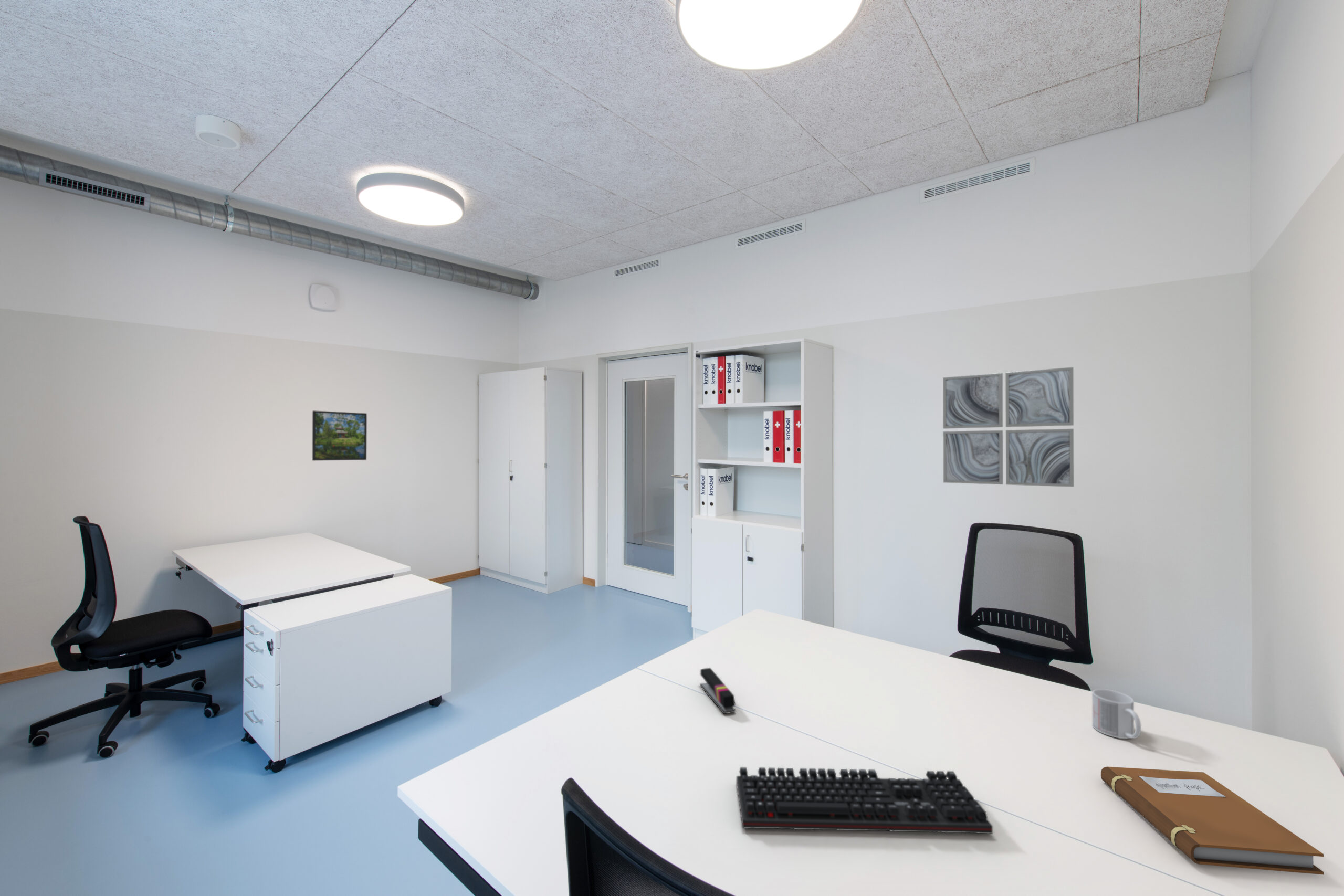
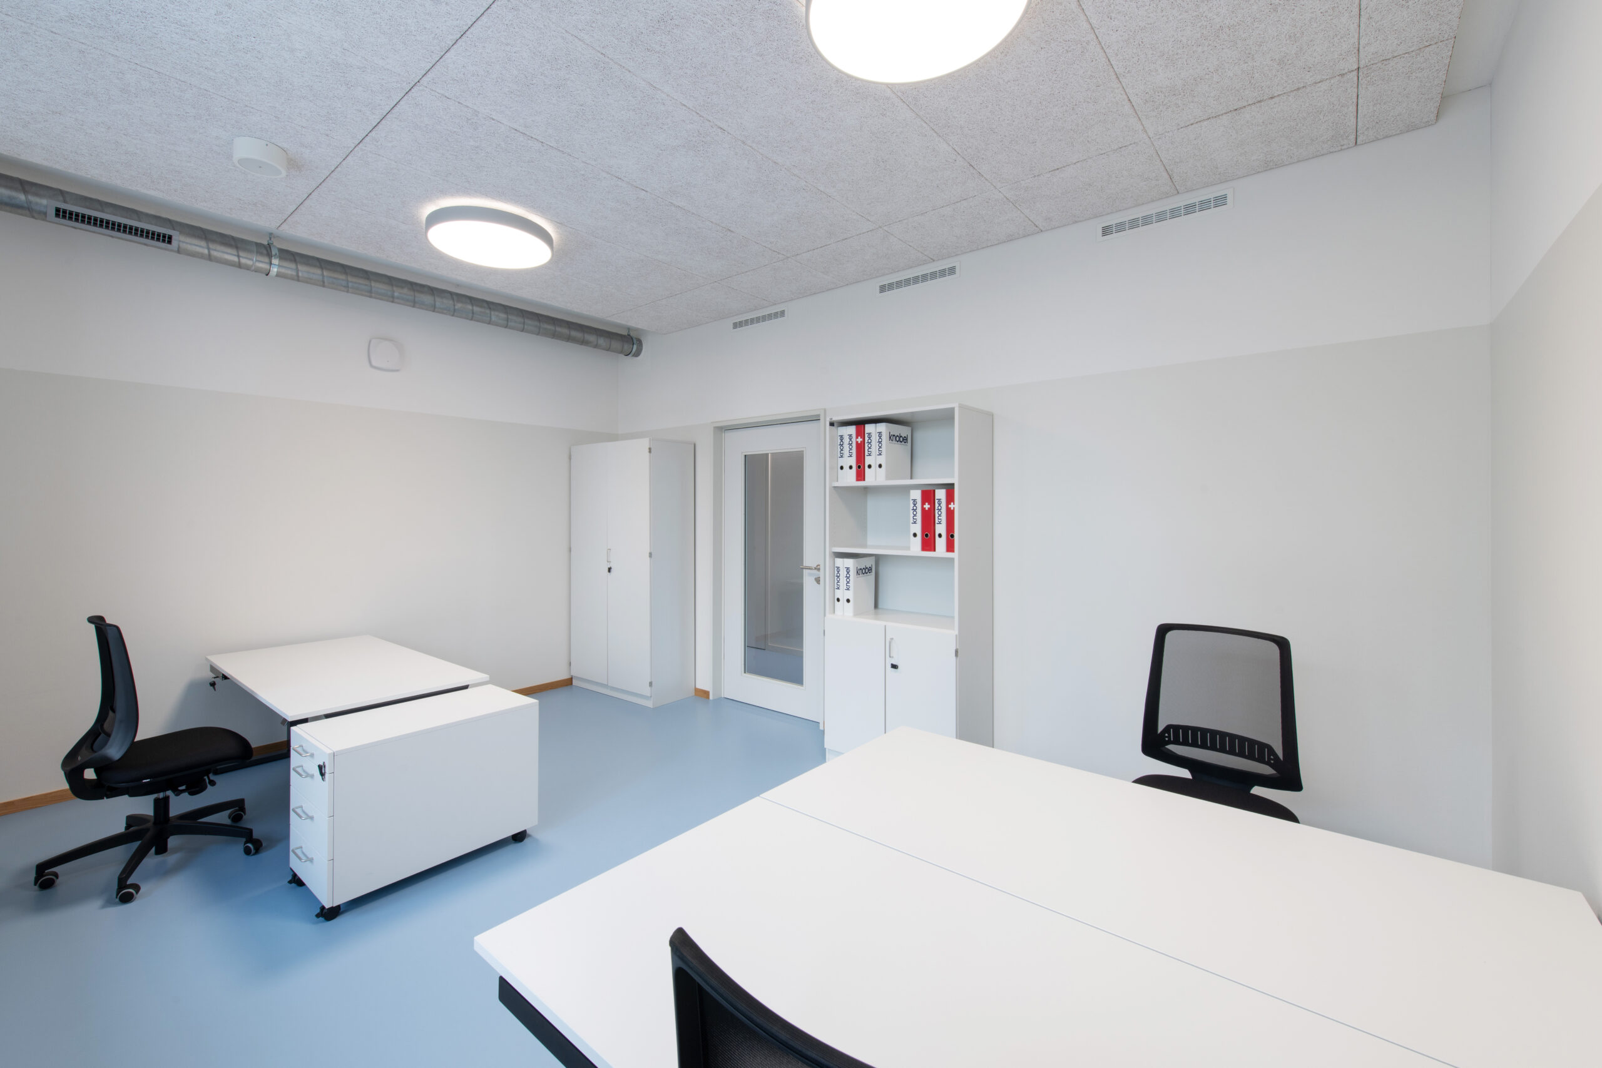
- mug [1091,689,1142,739]
- notebook [1100,766,1324,875]
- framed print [312,410,367,461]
- wall art [942,366,1075,488]
- keyboard [736,766,993,834]
- stapler [699,667,736,714]
